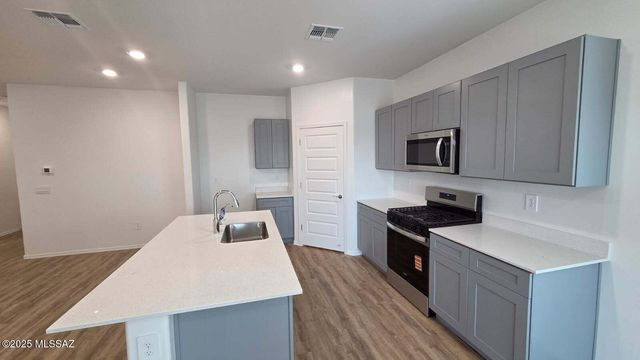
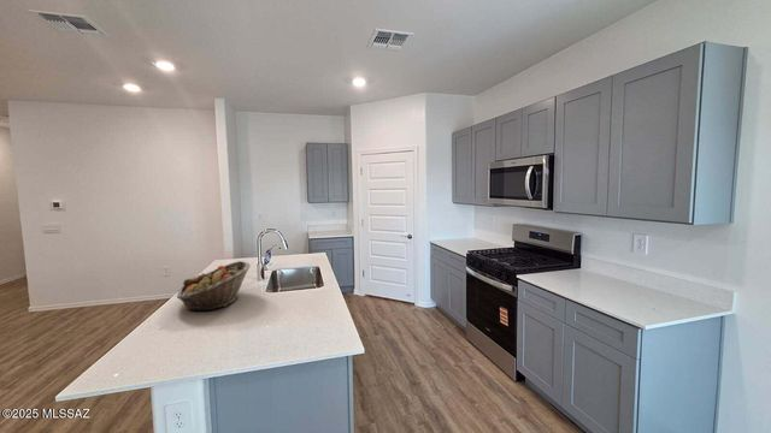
+ fruit basket [176,260,252,312]
